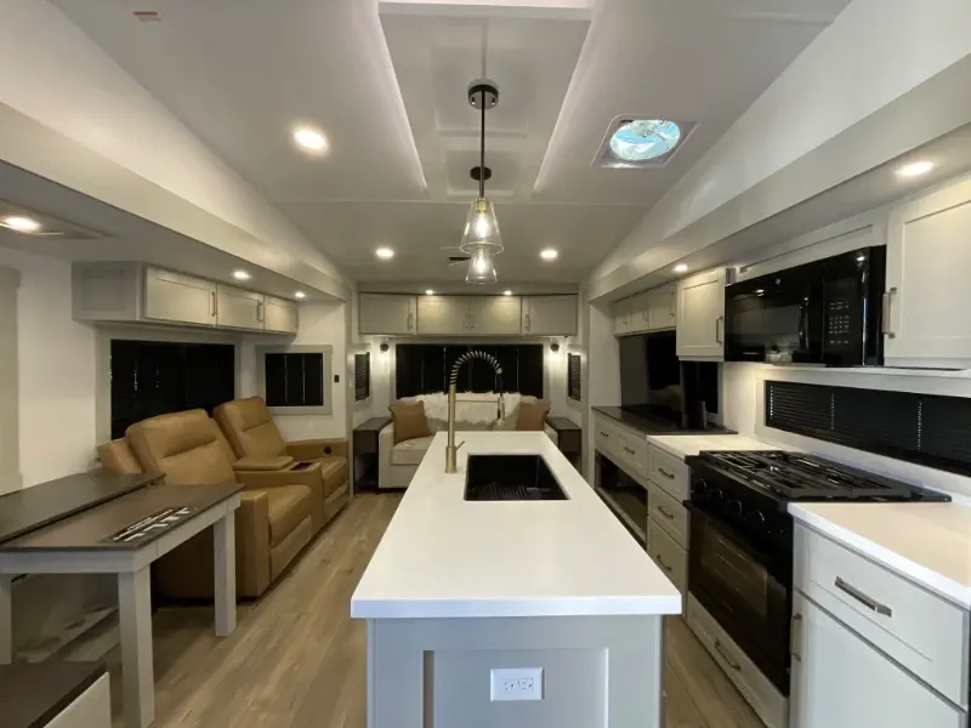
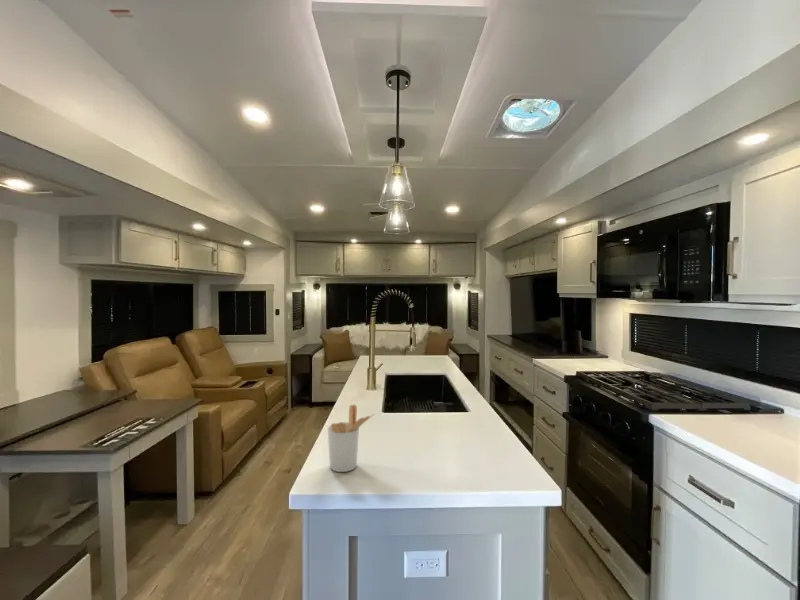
+ utensil holder [327,403,376,473]
